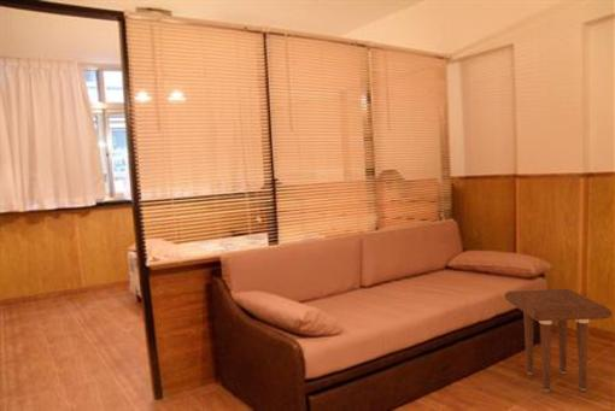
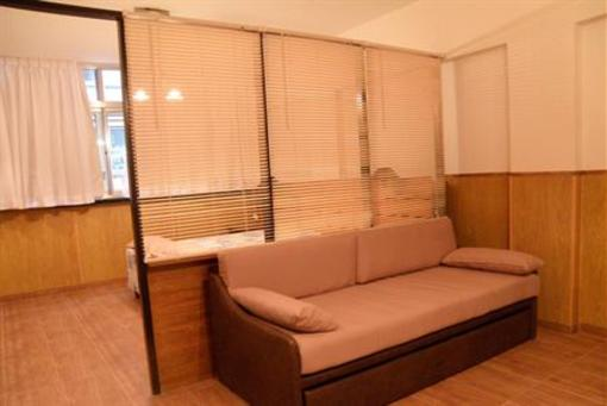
- side table [504,288,614,393]
